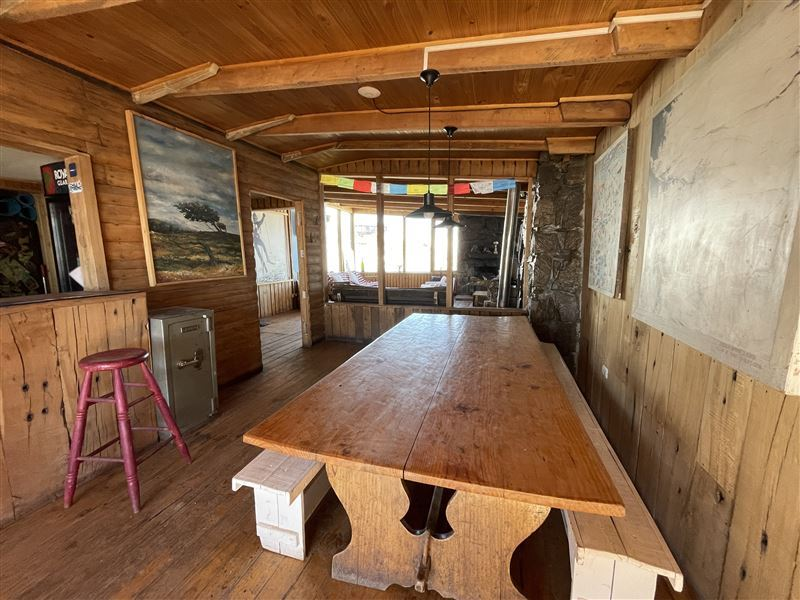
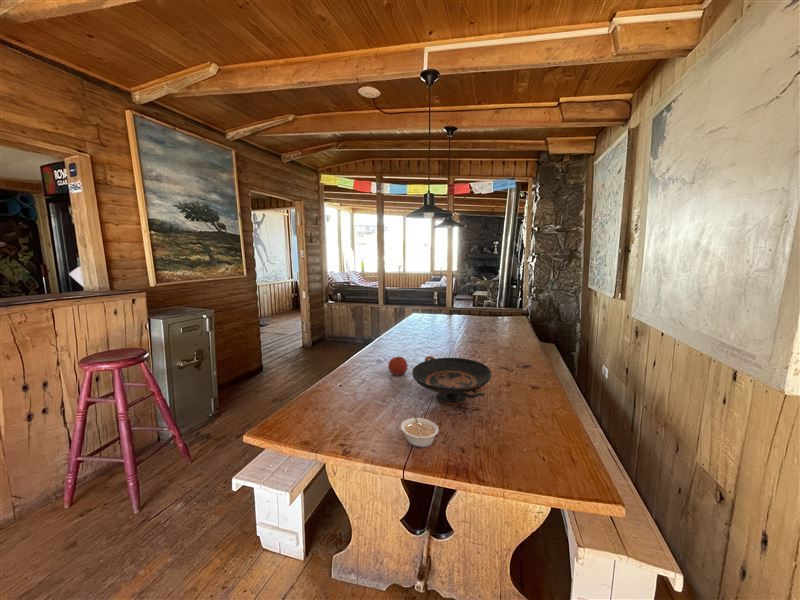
+ fruit [387,354,408,377]
+ legume [400,411,440,448]
+ decorative bowl [411,355,493,405]
